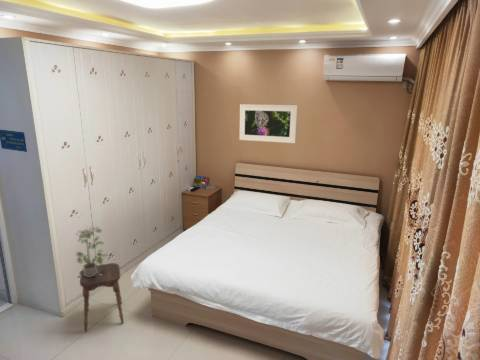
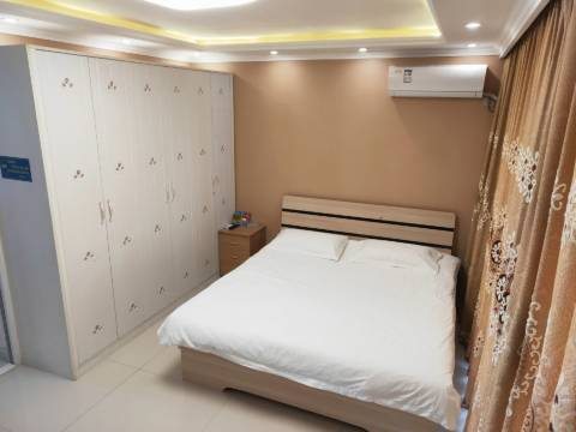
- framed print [238,103,298,144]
- stool [79,262,125,333]
- potted plant [75,226,110,277]
